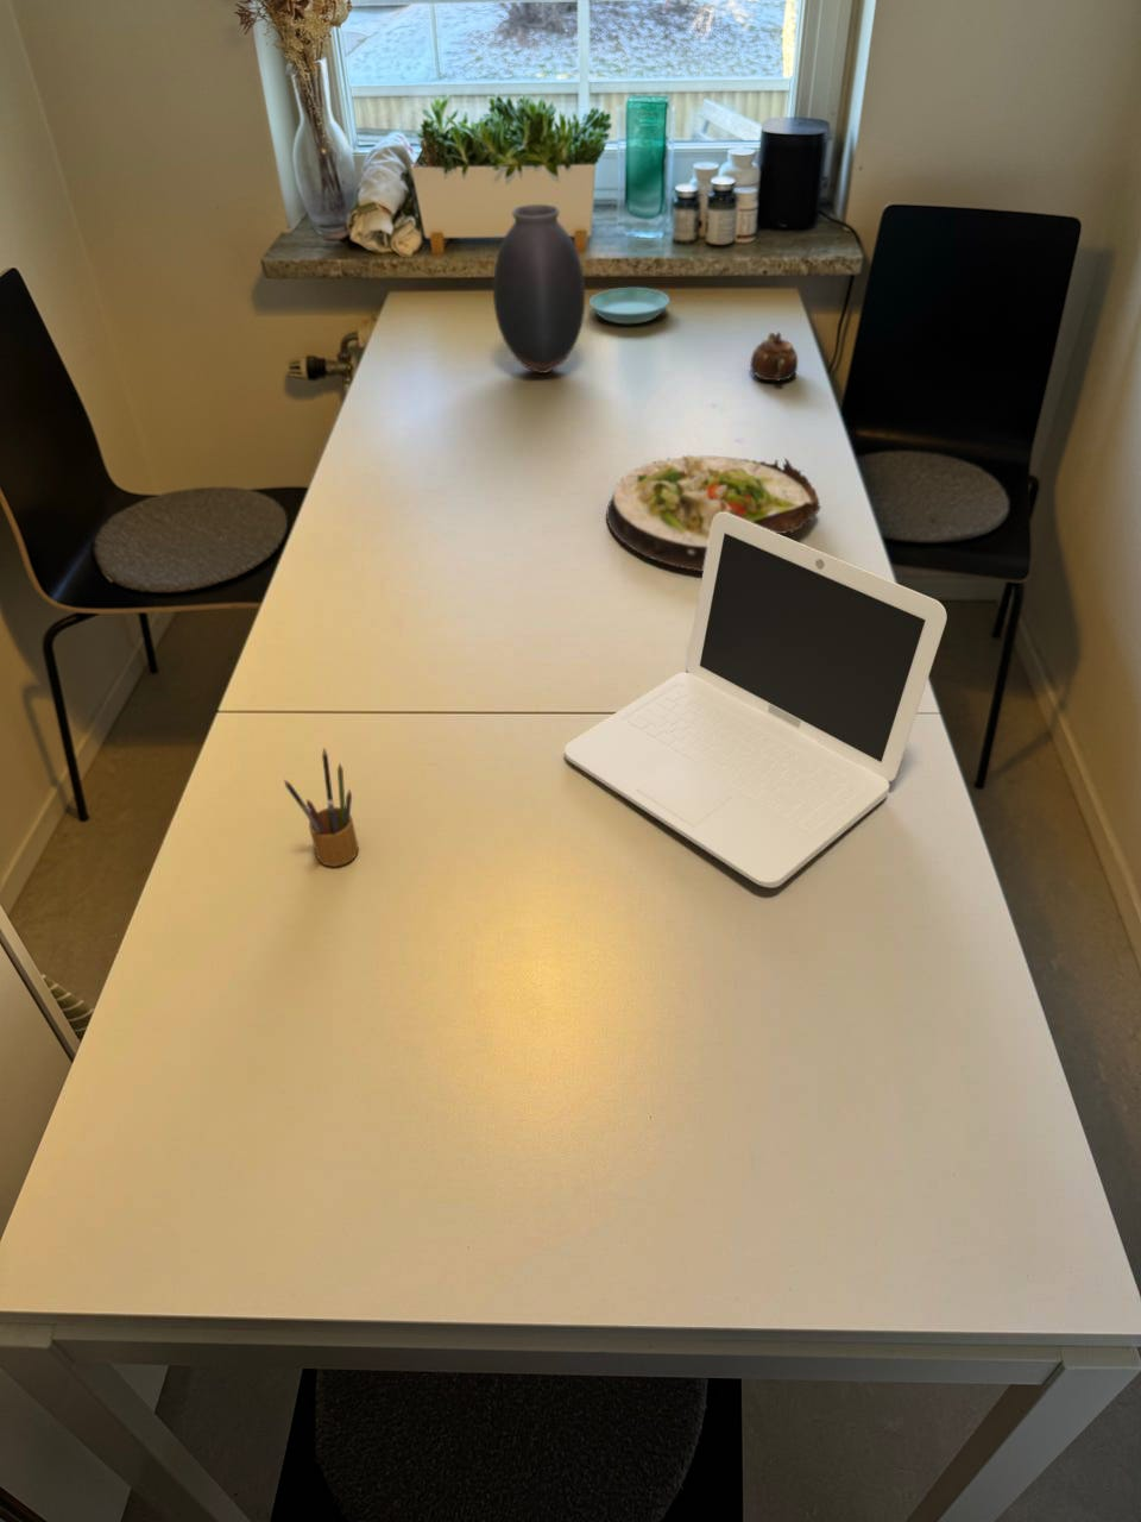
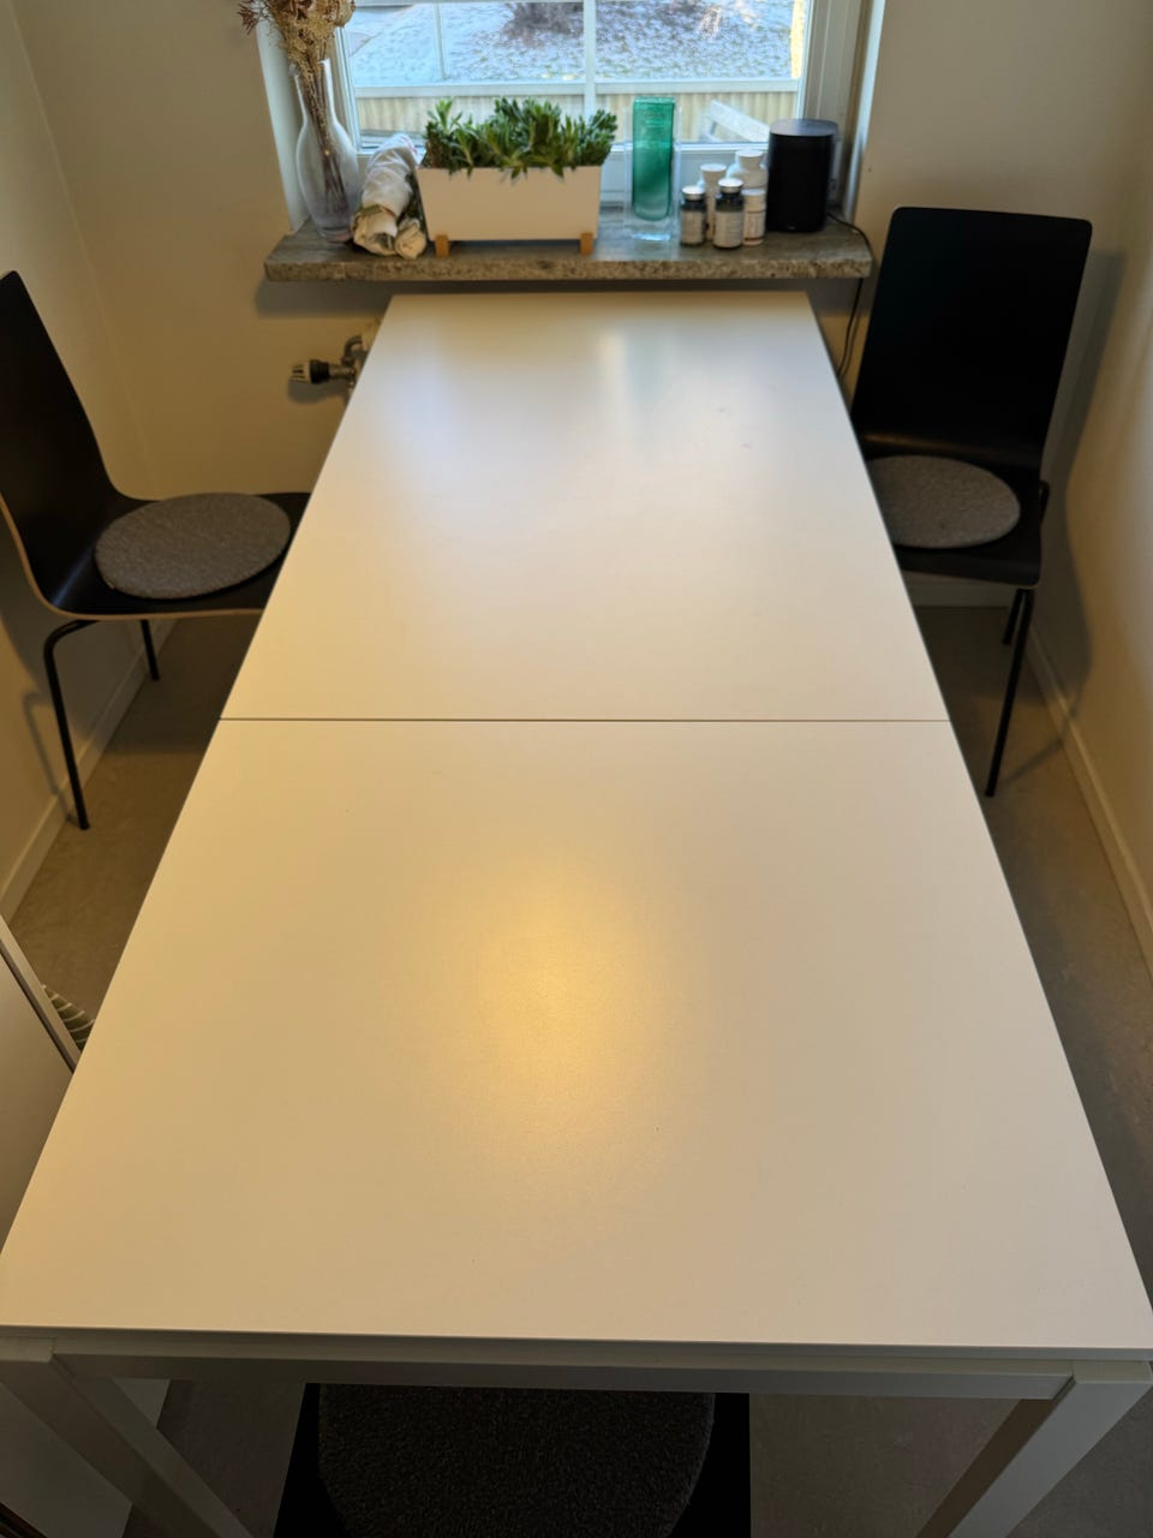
- teapot [749,331,798,381]
- laptop [563,513,948,889]
- saucer [588,286,670,325]
- vase [493,204,586,375]
- salad plate [605,453,822,573]
- pencil box [283,747,358,868]
